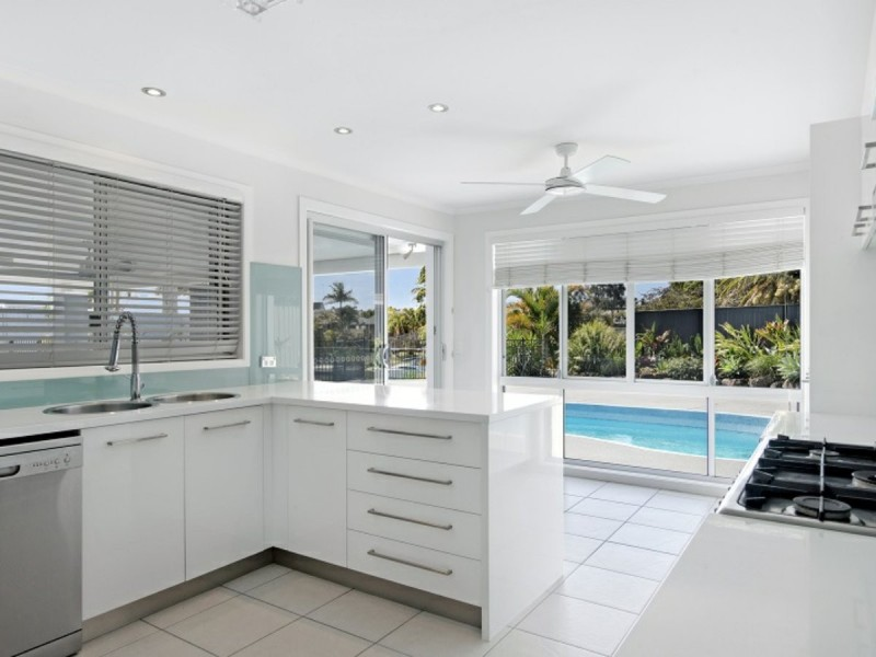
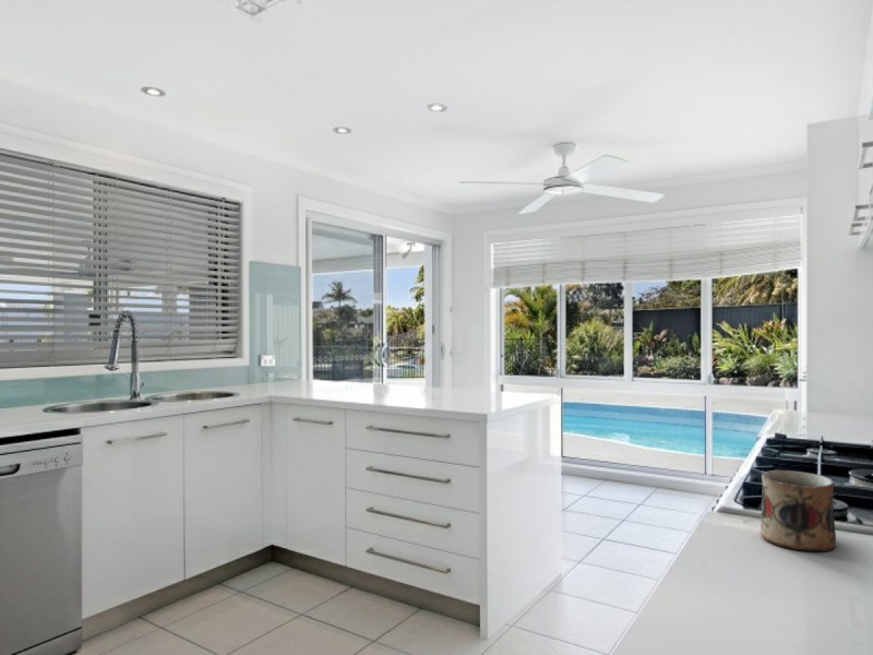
+ mug [760,469,837,552]
